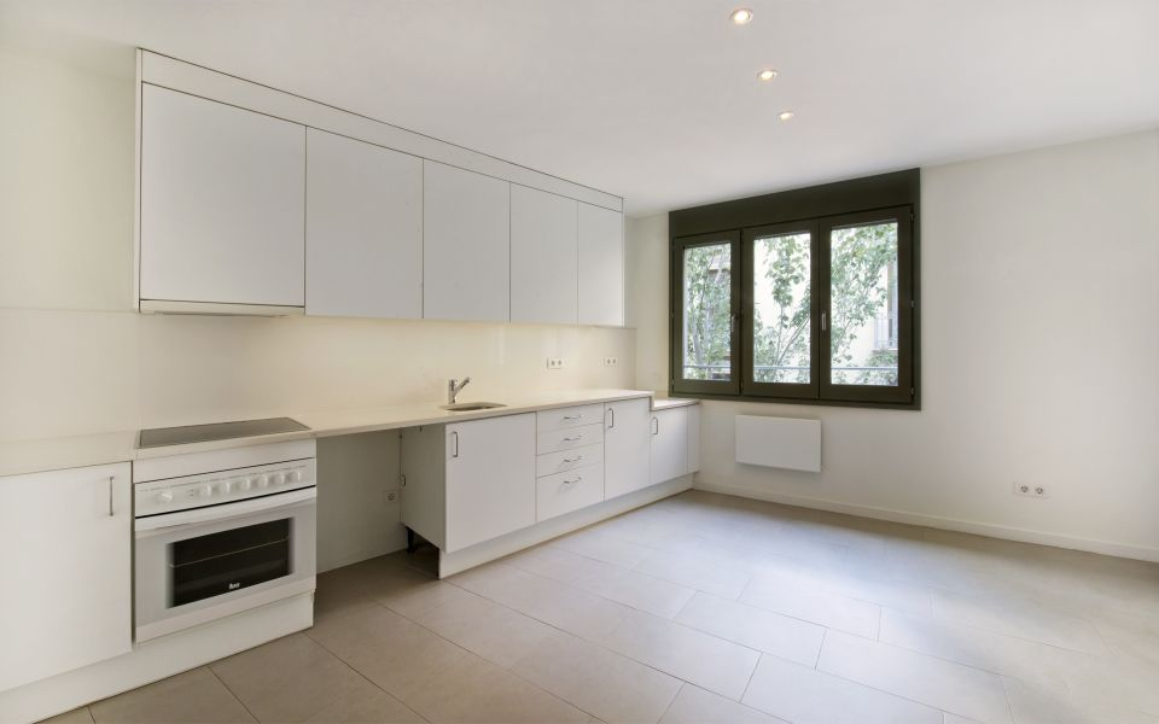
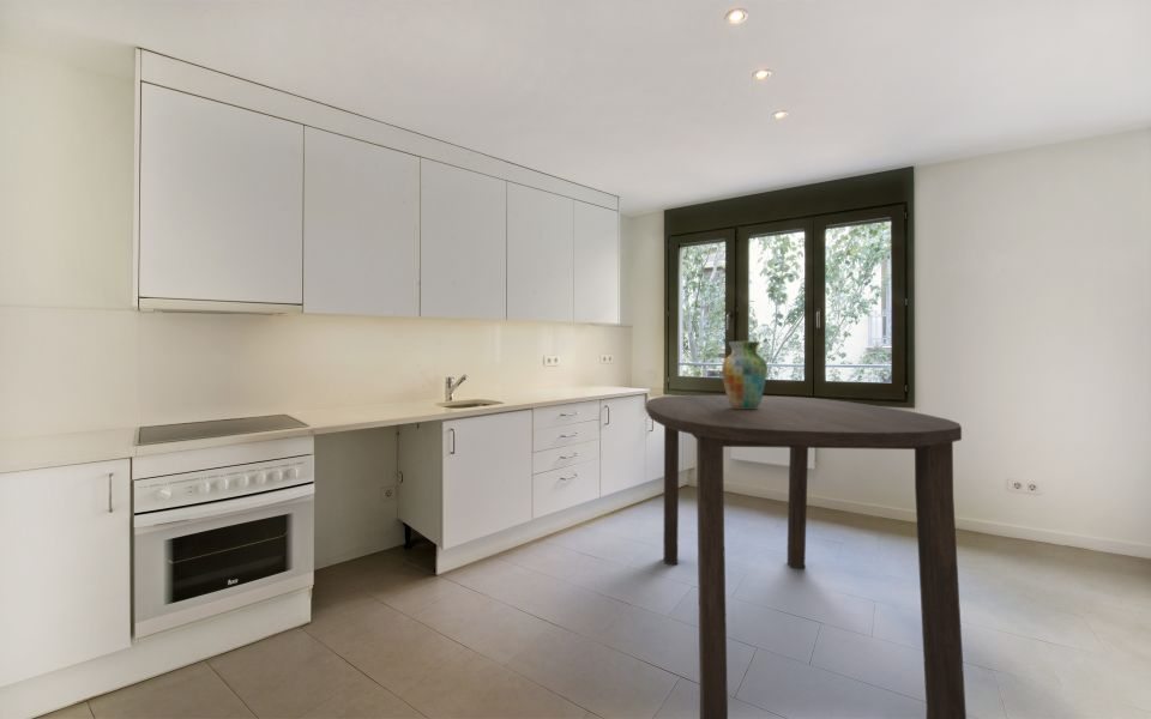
+ dining table [645,394,968,719]
+ vase [721,340,769,409]
